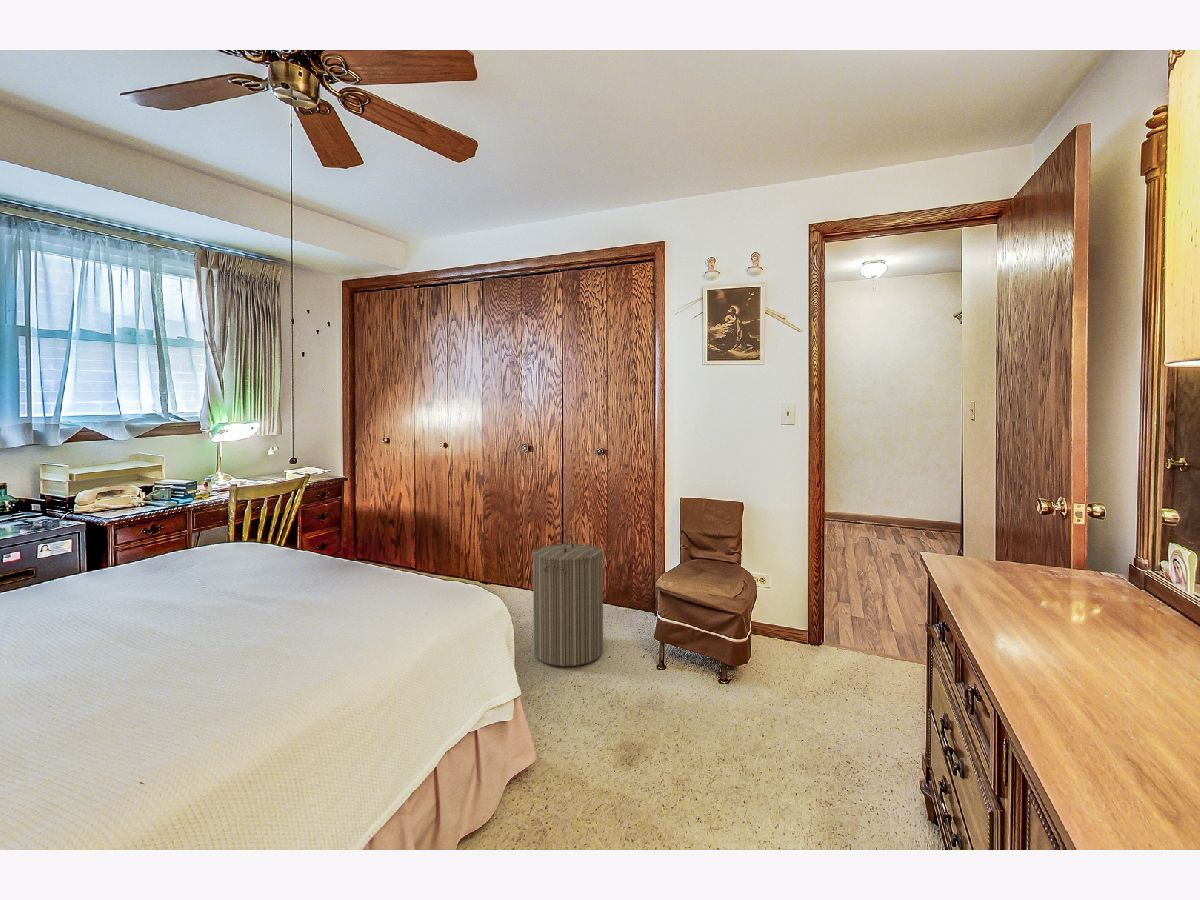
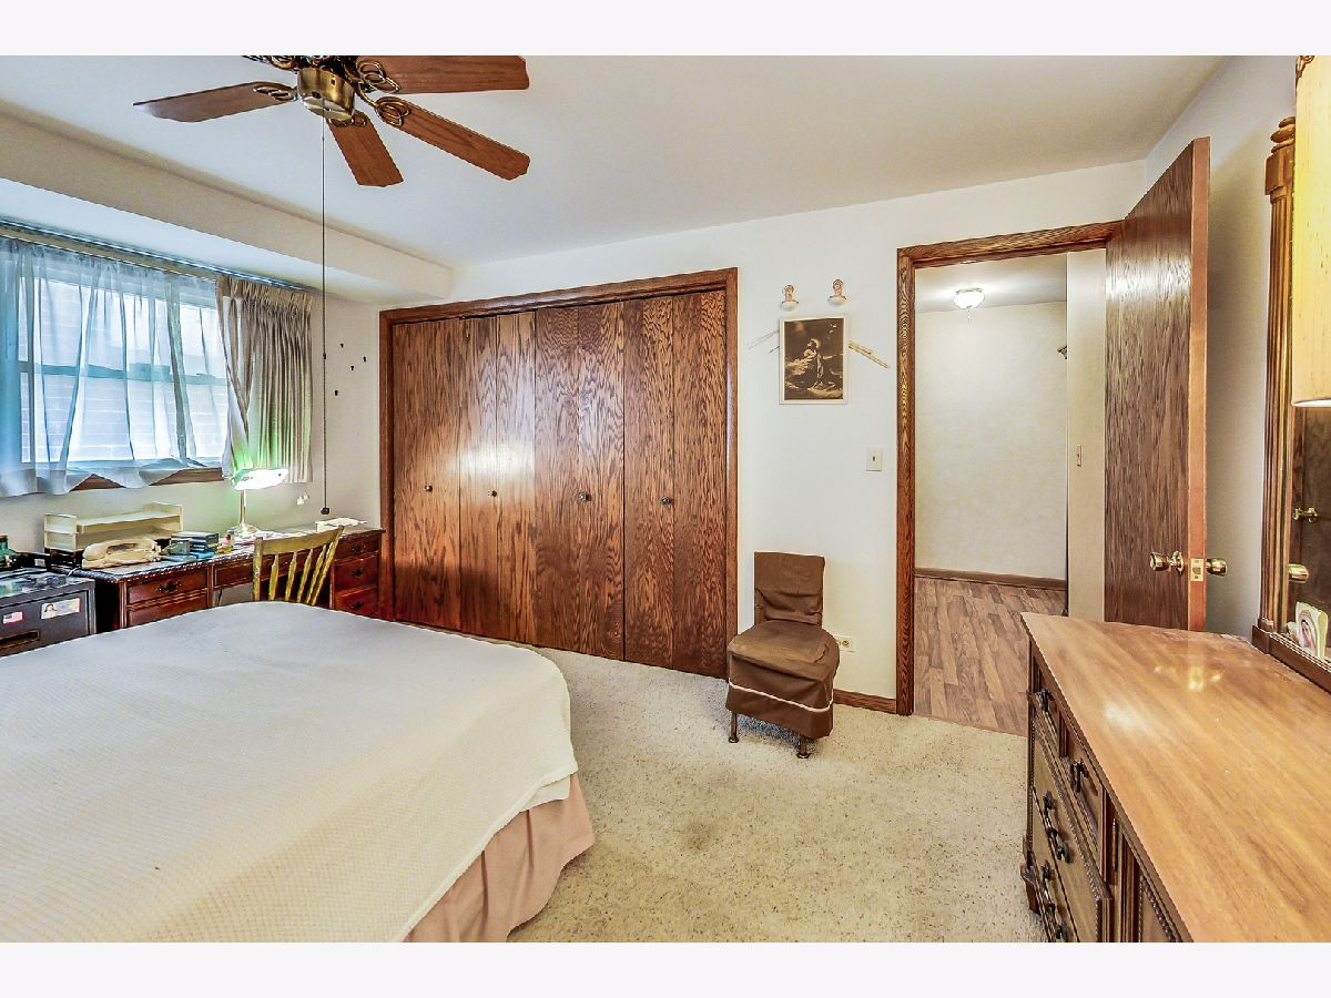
- laundry hamper [532,533,604,667]
